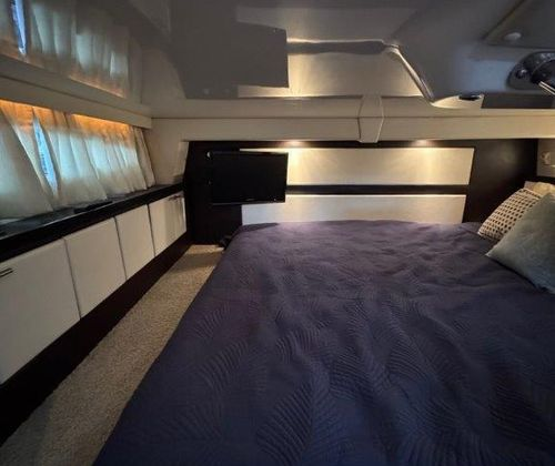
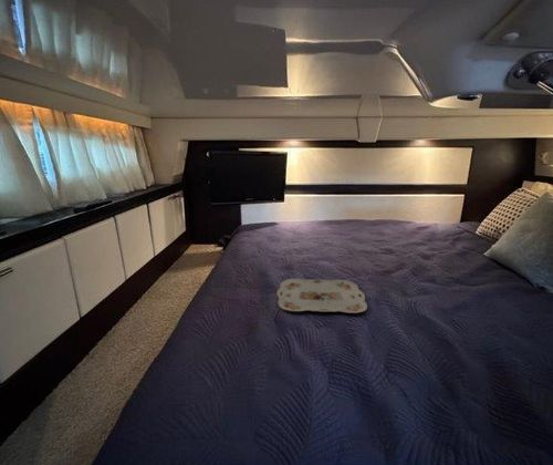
+ serving tray [275,278,368,314]
